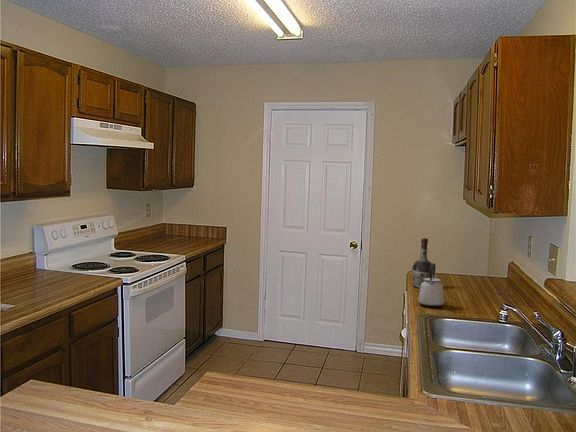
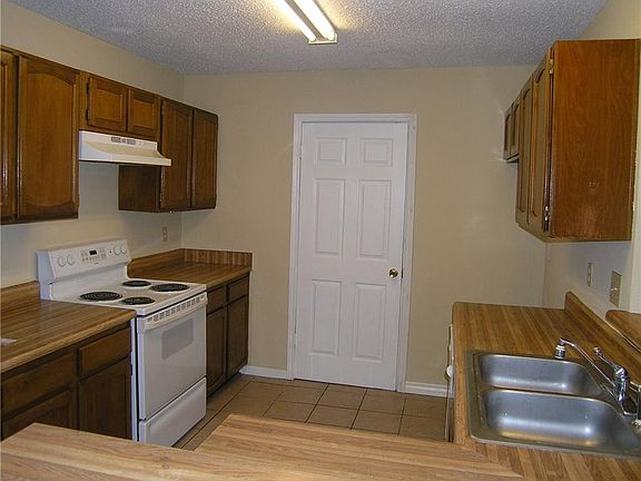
- kettle [417,262,445,308]
- cognac bottle [411,237,433,289]
